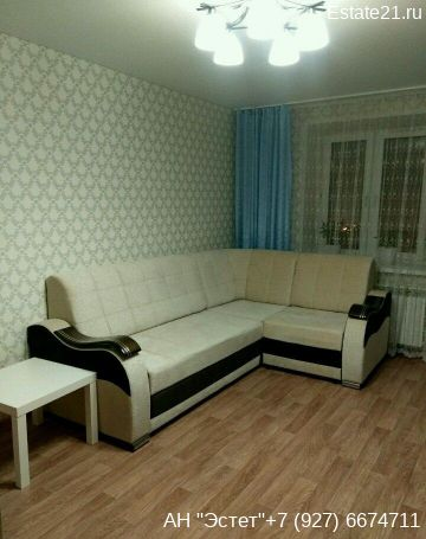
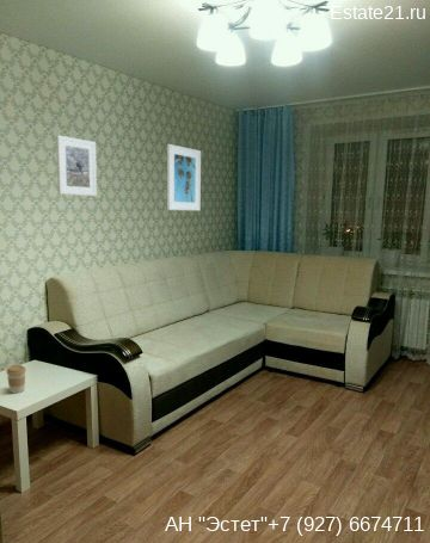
+ coffee cup [5,364,27,394]
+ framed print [55,134,98,197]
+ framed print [166,143,202,211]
